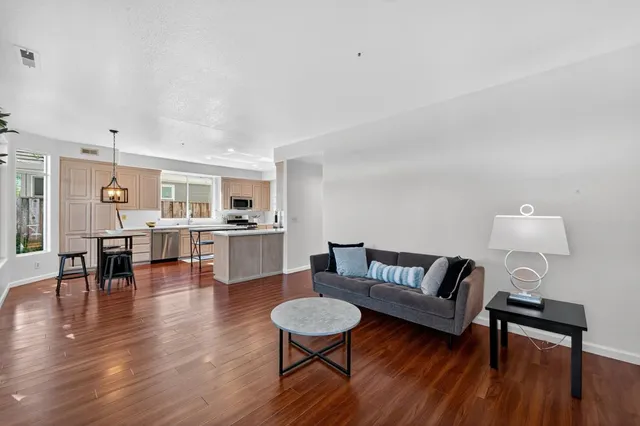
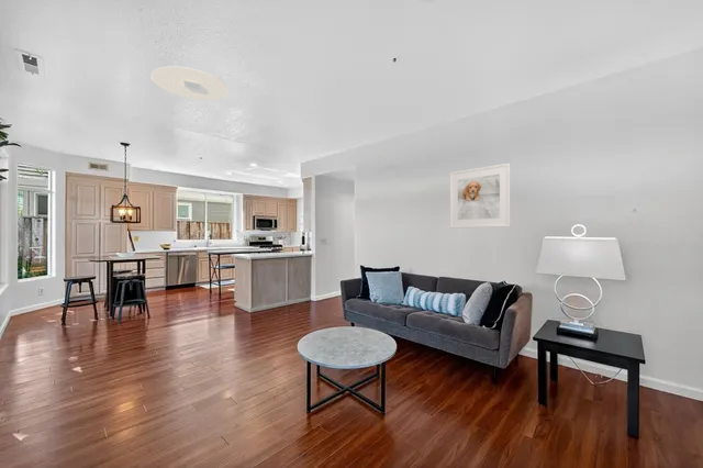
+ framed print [449,163,511,230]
+ ceiling light [149,65,230,101]
